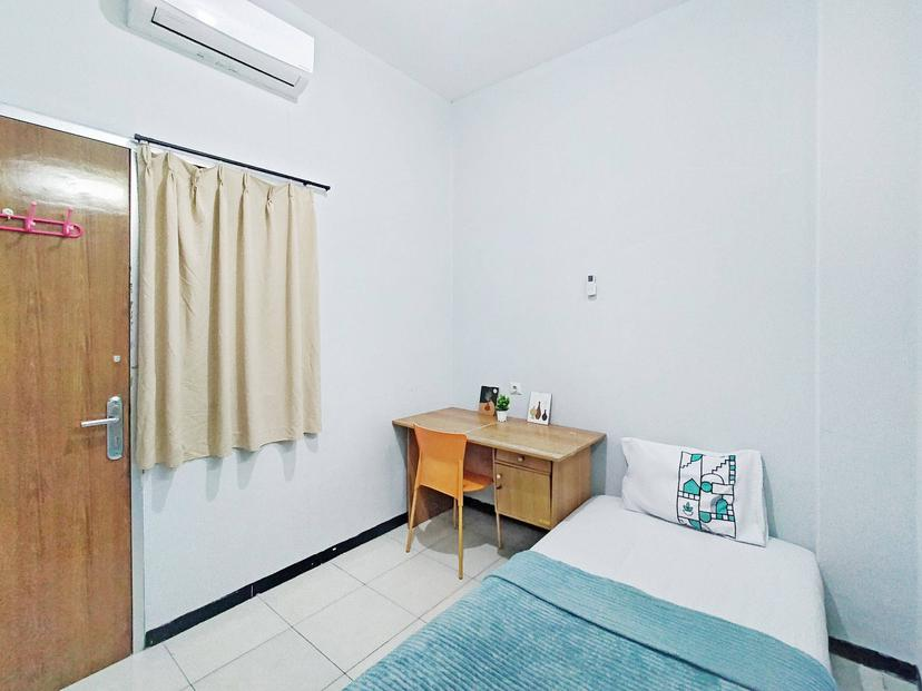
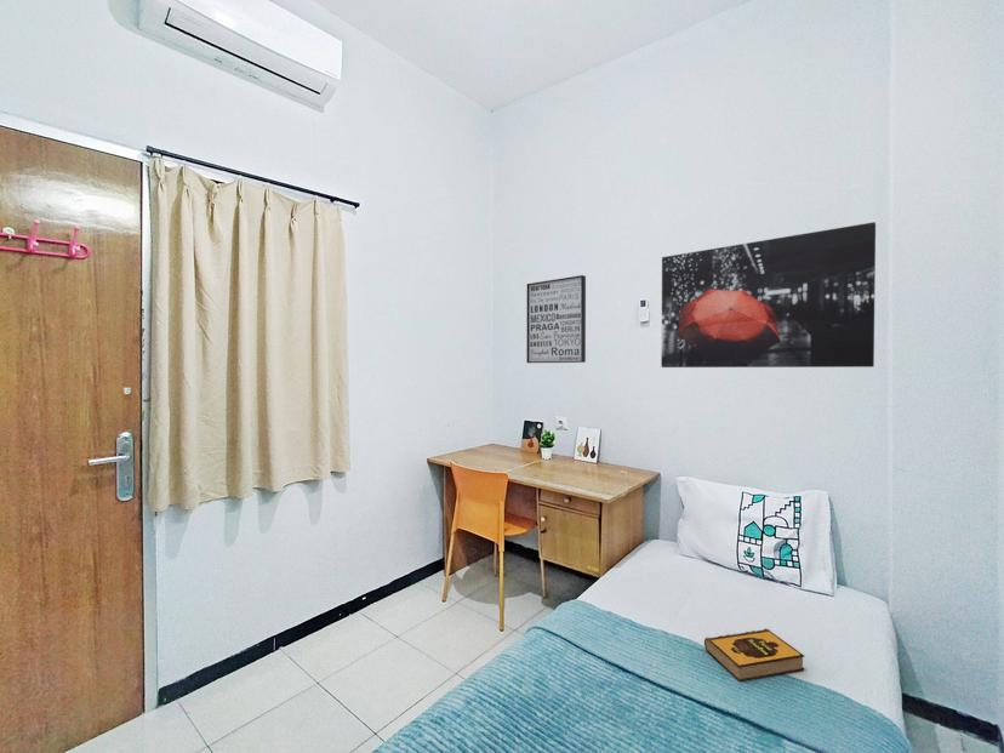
+ wall art [660,221,877,369]
+ wall art [525,274,587,364]
+ hardback book [703,628,806,683]
